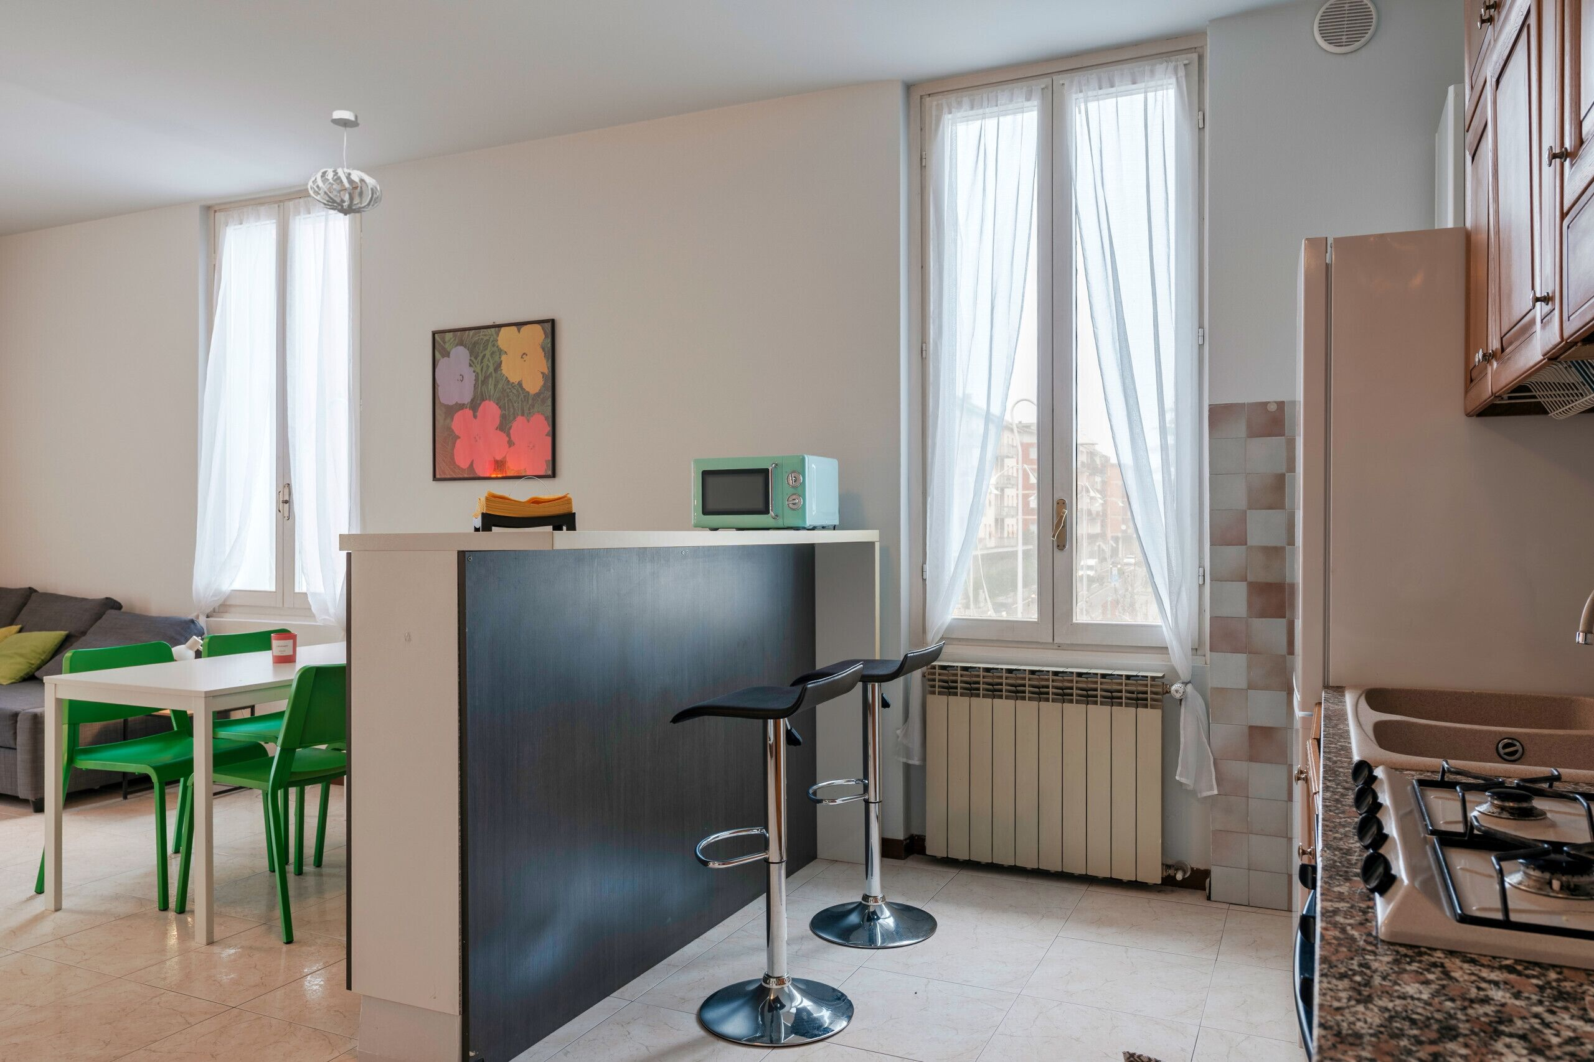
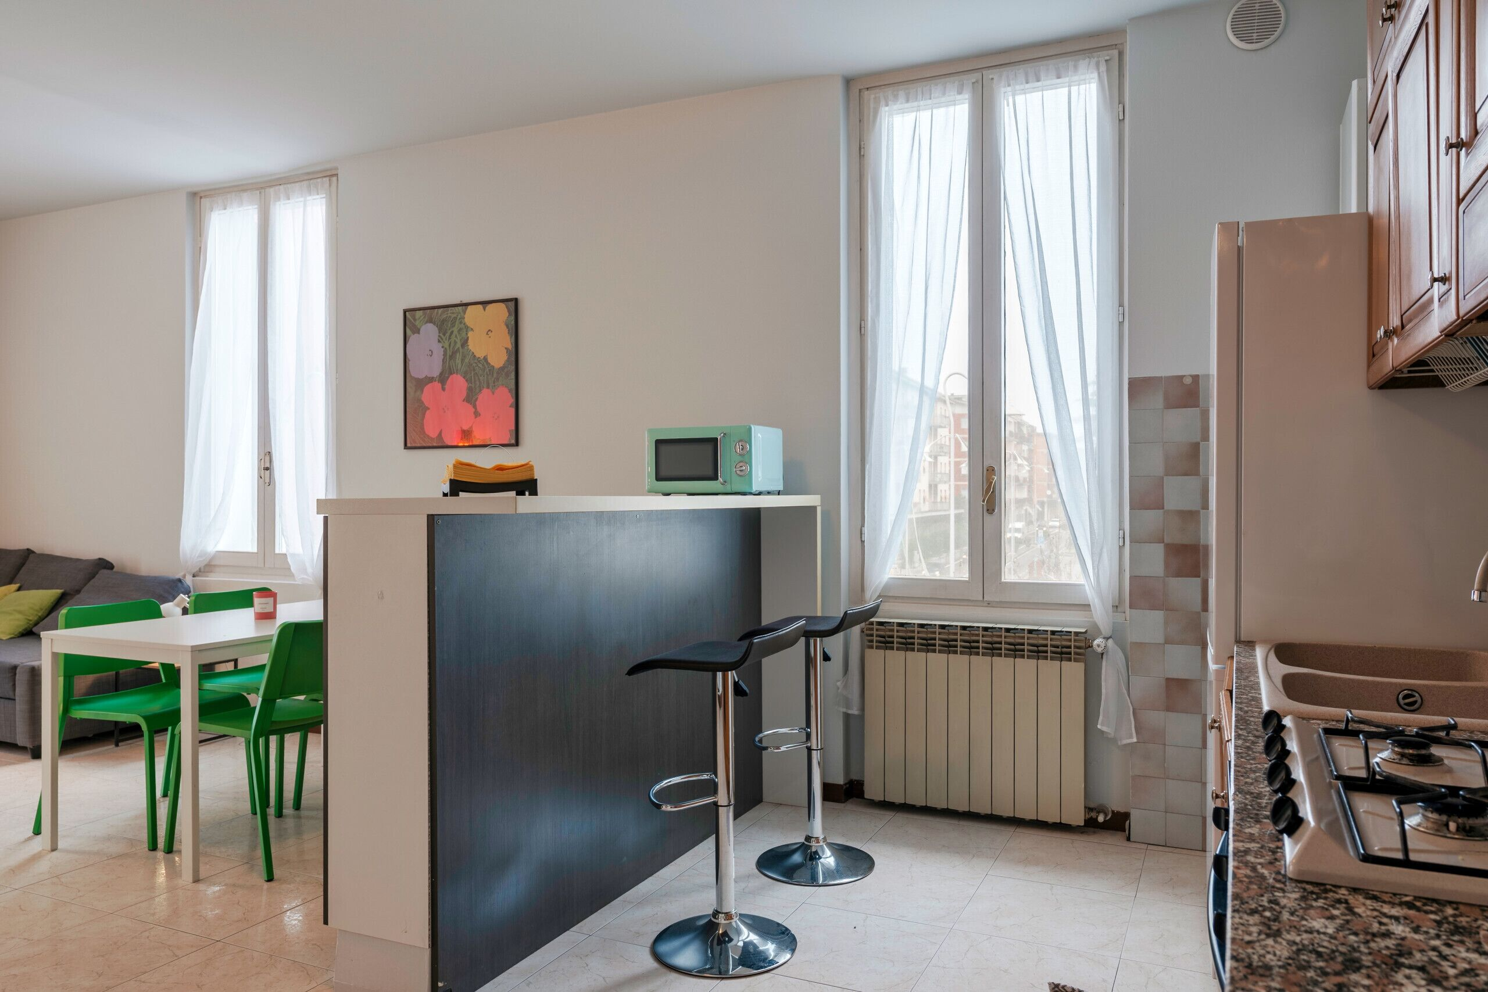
- pendant light [307,109,383,217]
